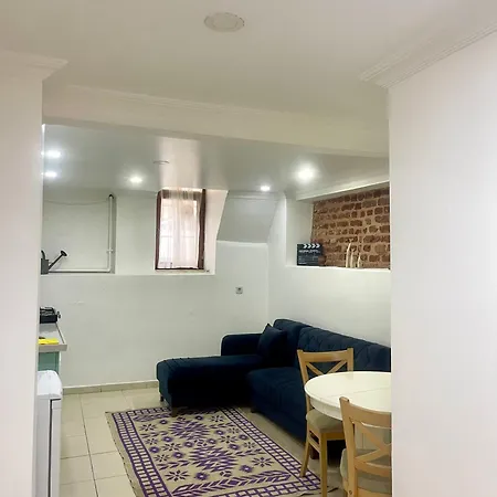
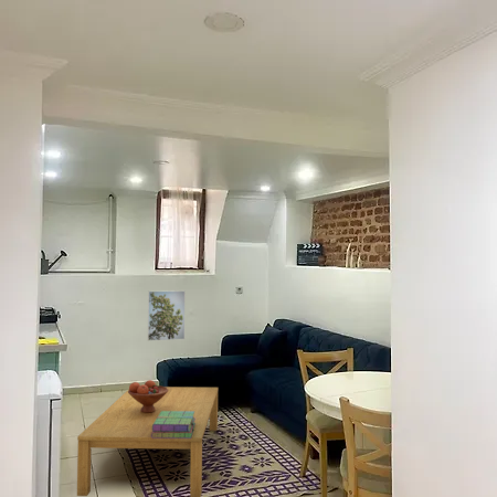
+ fruit bowl [127,379,168,413]
+ coffee table [76,385,219,497]
+ stack of books [151,411,195,438]
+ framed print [147,289,187,341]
